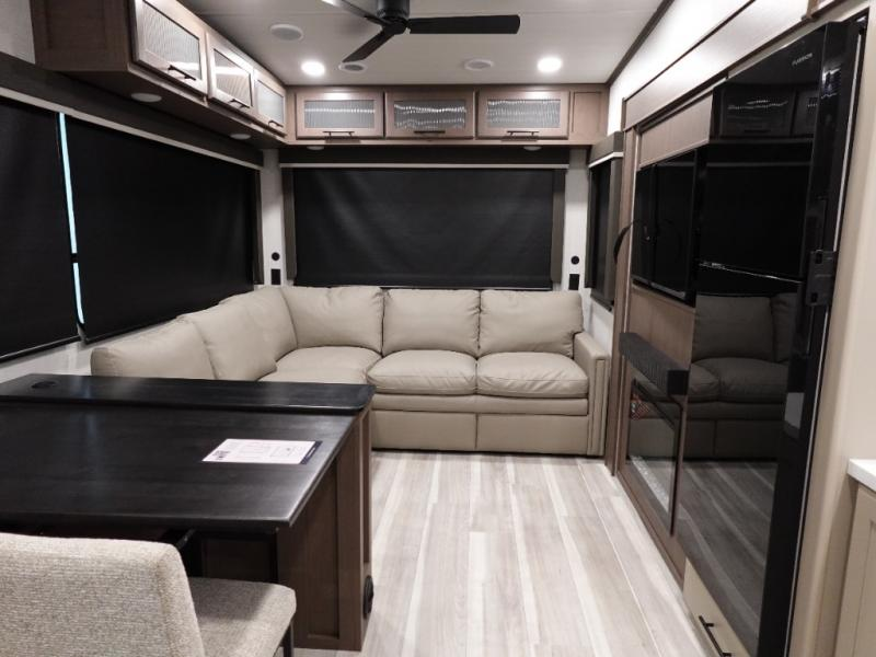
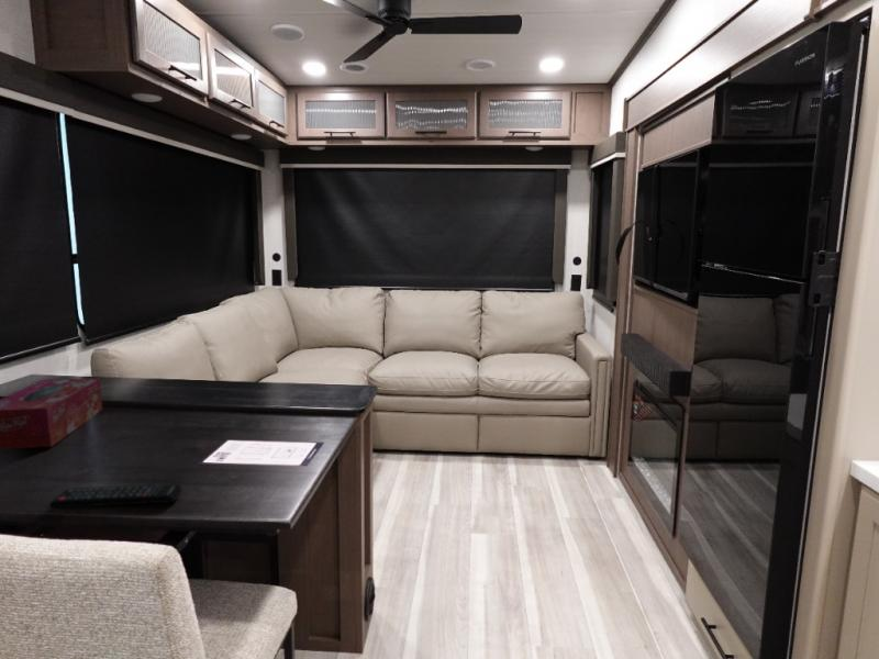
+ remote control [48,483,182,510]
+ tissue box [0,377,103,450]
